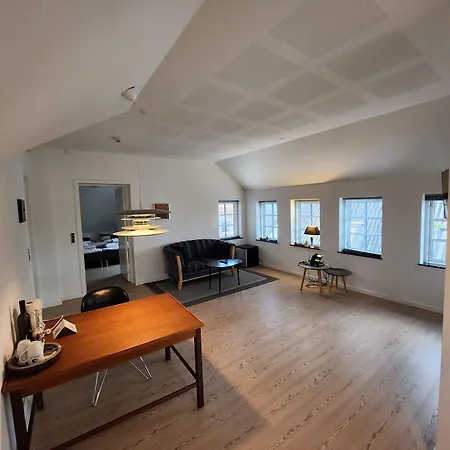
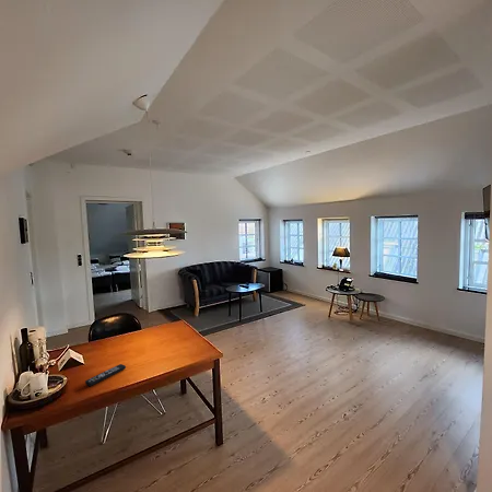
+ remote control [84,363,127,387]
